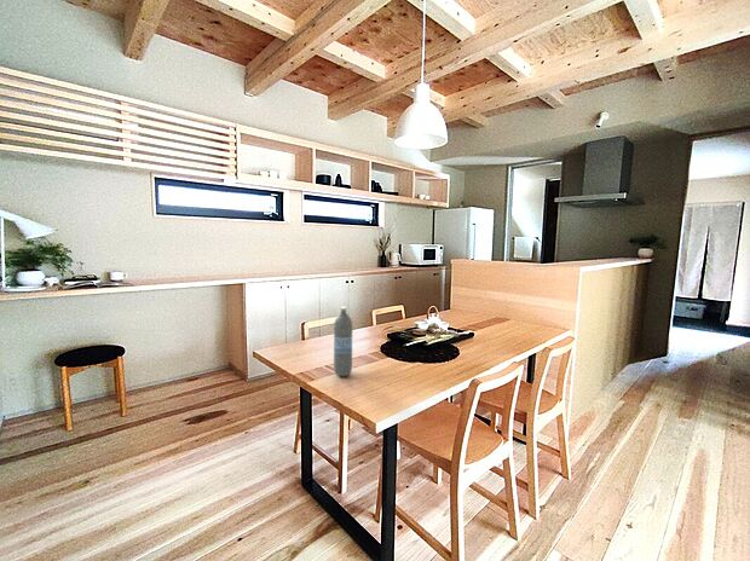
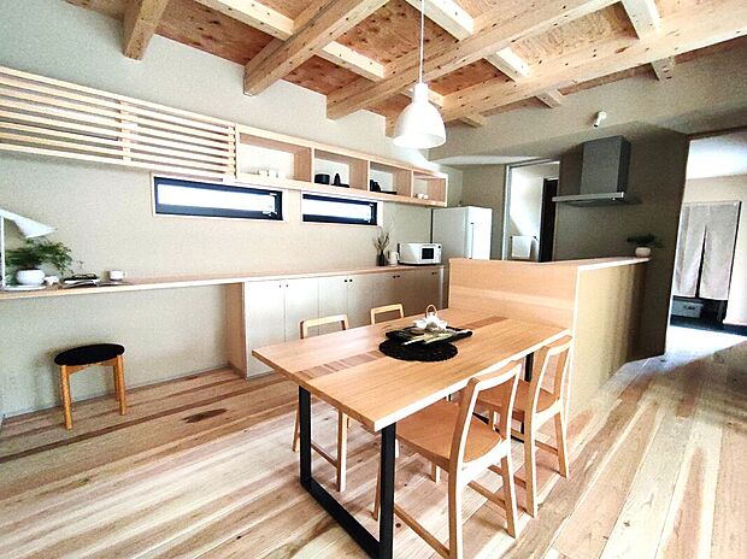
- water bottle [333,306,354,377]
